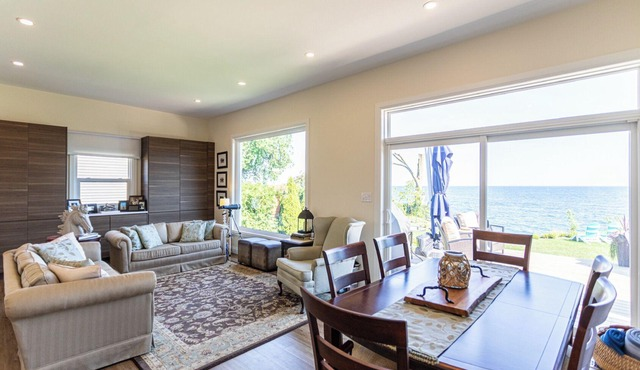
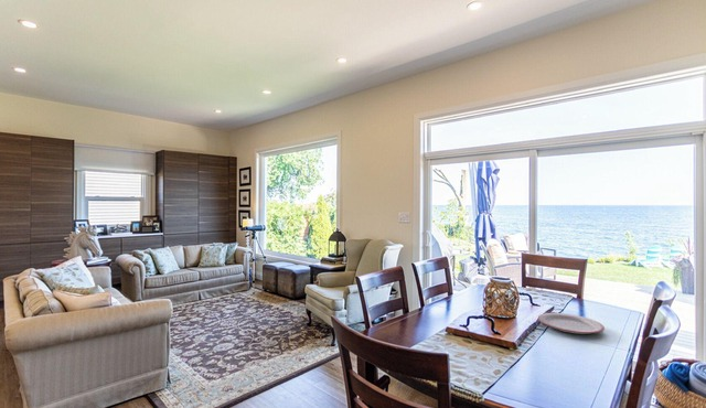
+ plate [537,312,606,335]
